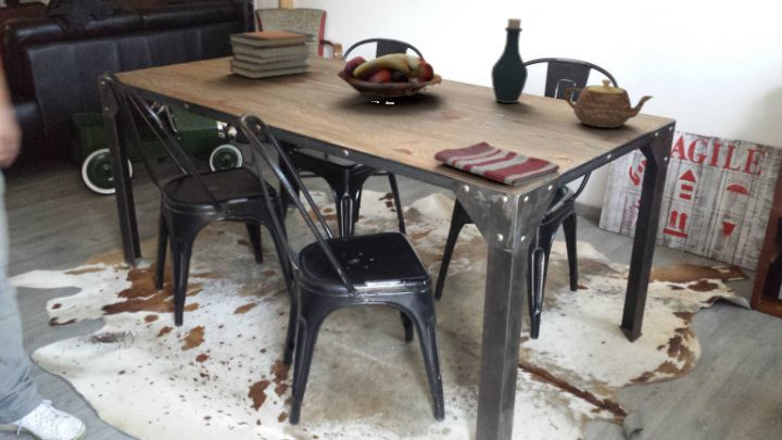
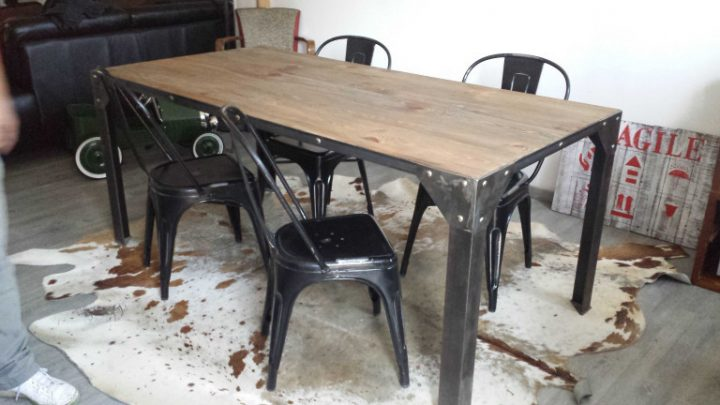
- dish towel [433,140,560,187]
- teapot [564,78,655,128]
- bottle [490,17,529,104]
- fruit basket [336,52,443,104]
- book stack [227,29,317,79]
